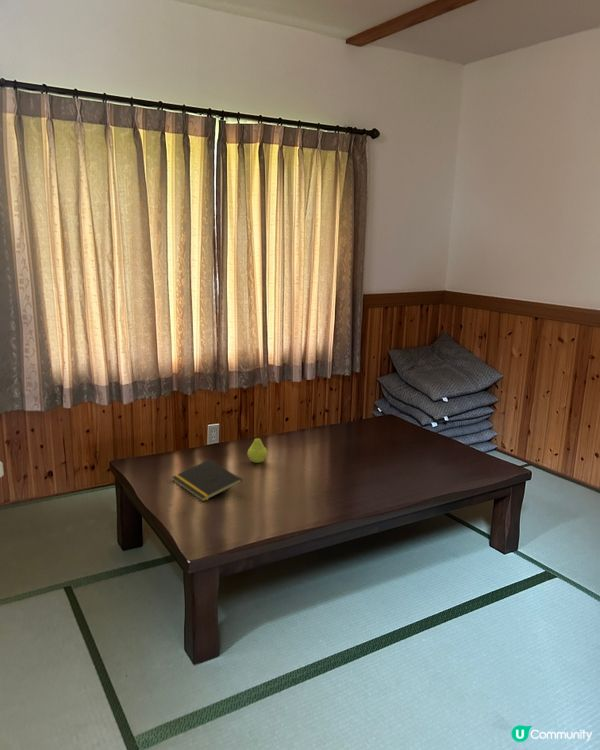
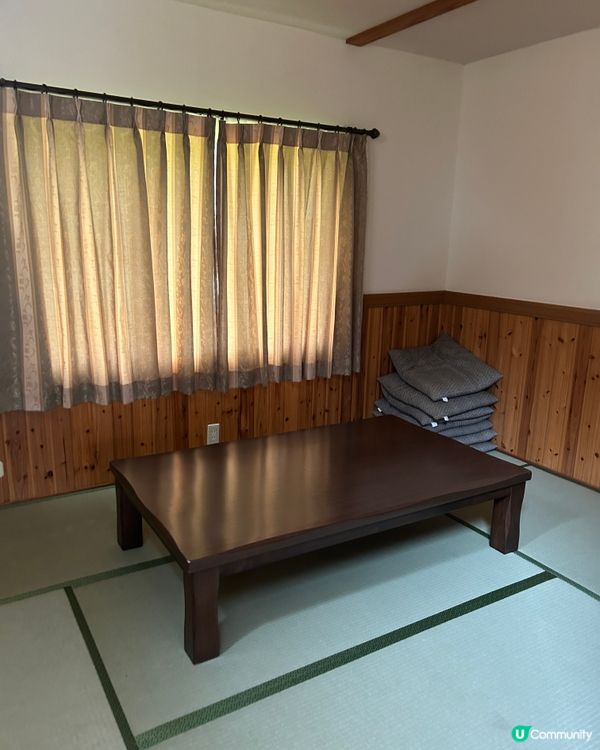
- notepad [171,459,243,502]
- fruit [247,434,268,464]
